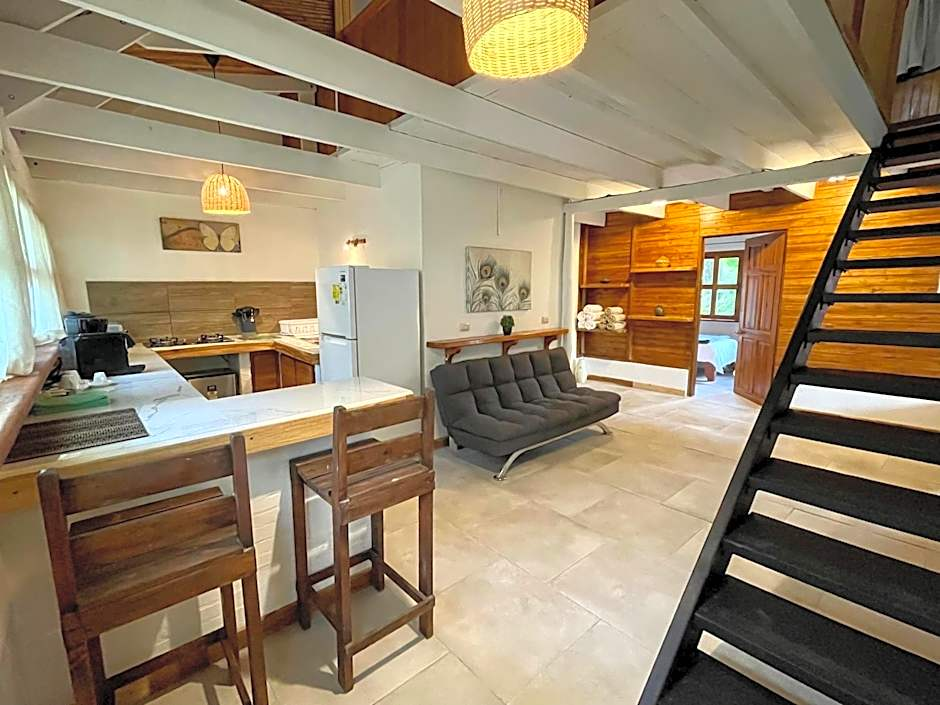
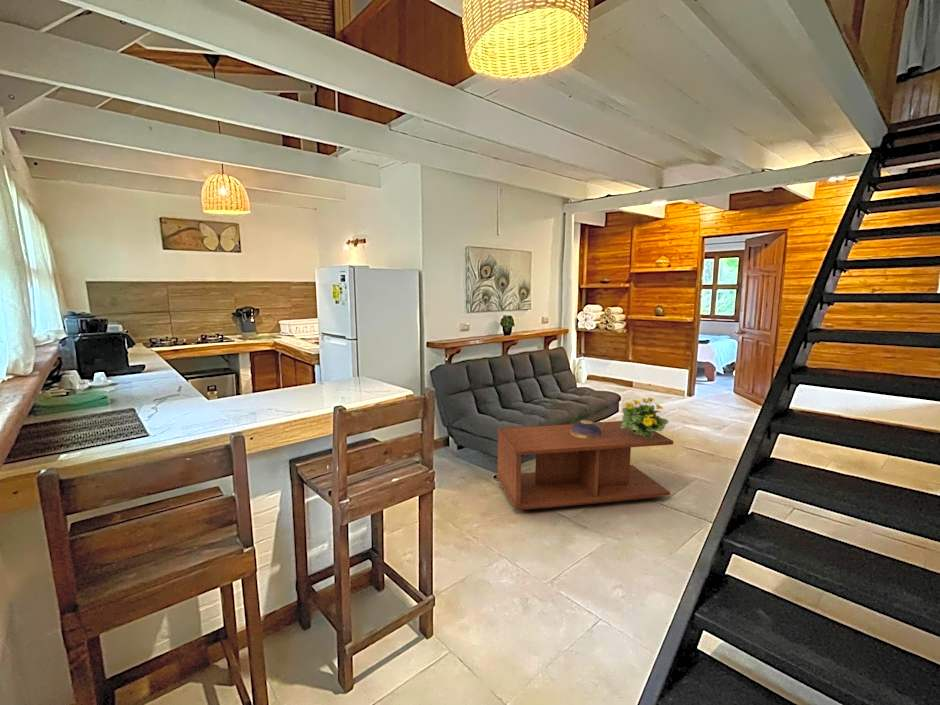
+ decorative bowl [570,419,603,439]
+ coffee table [496,420,674,511]
+ flowering plant [621,396,669,439]
